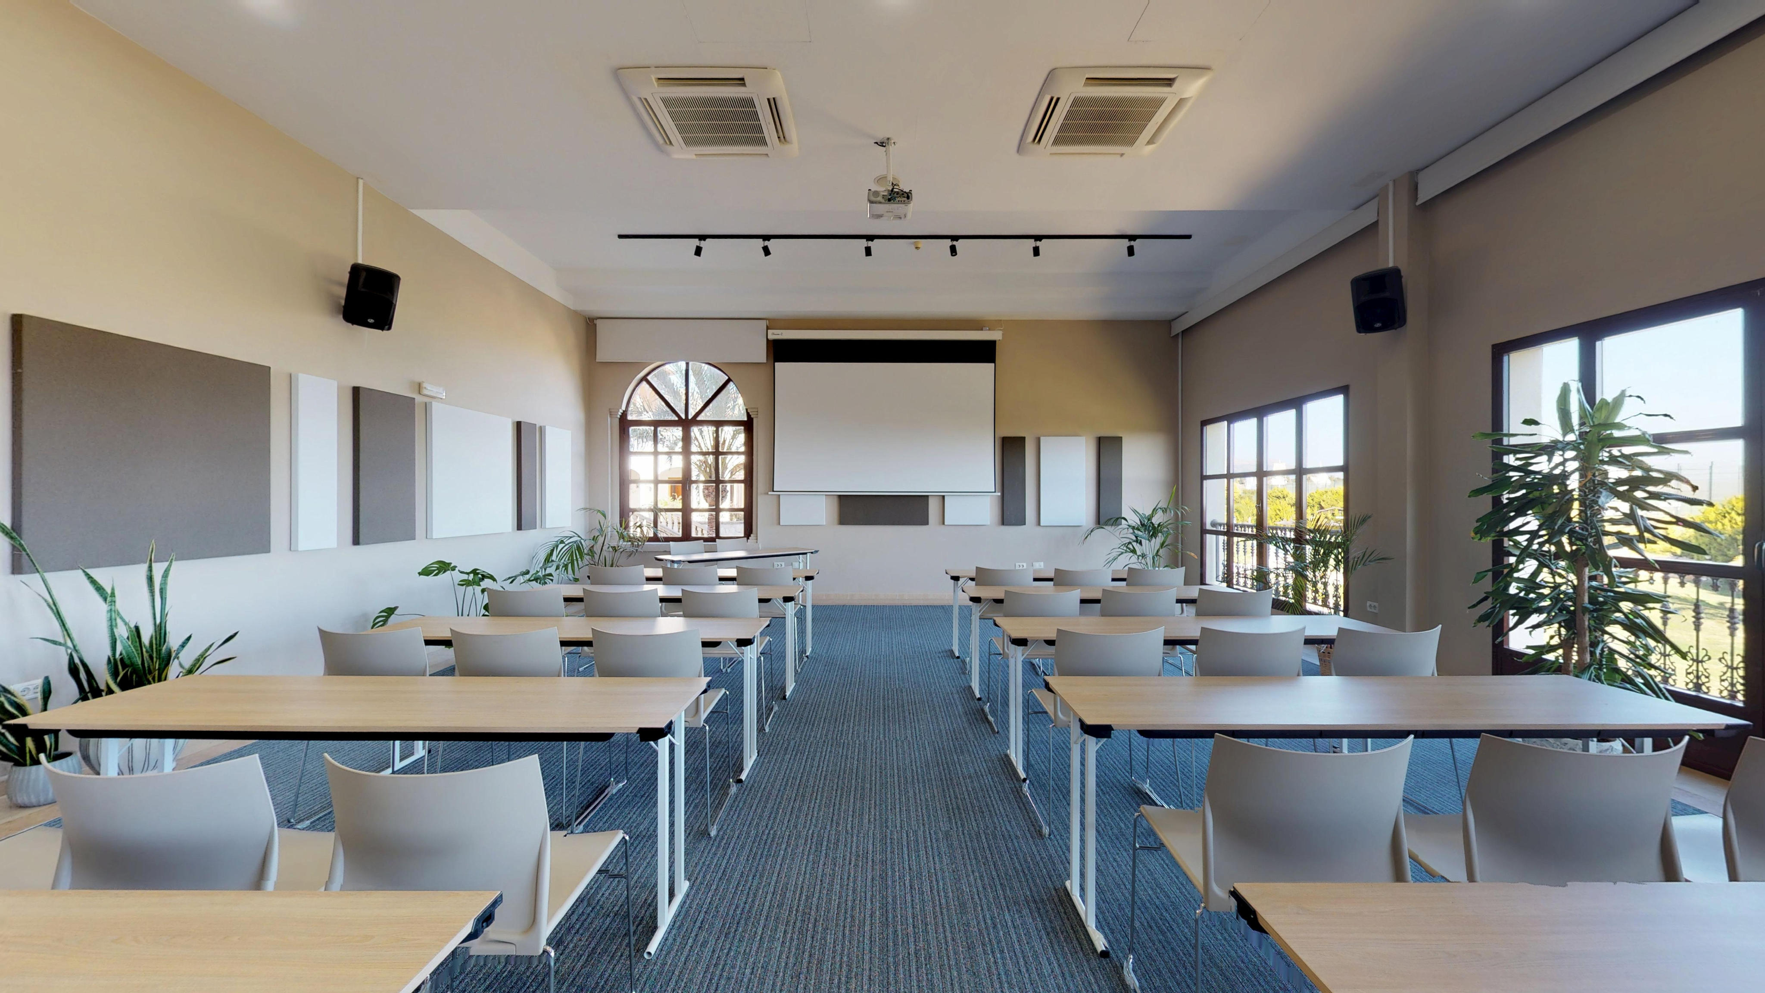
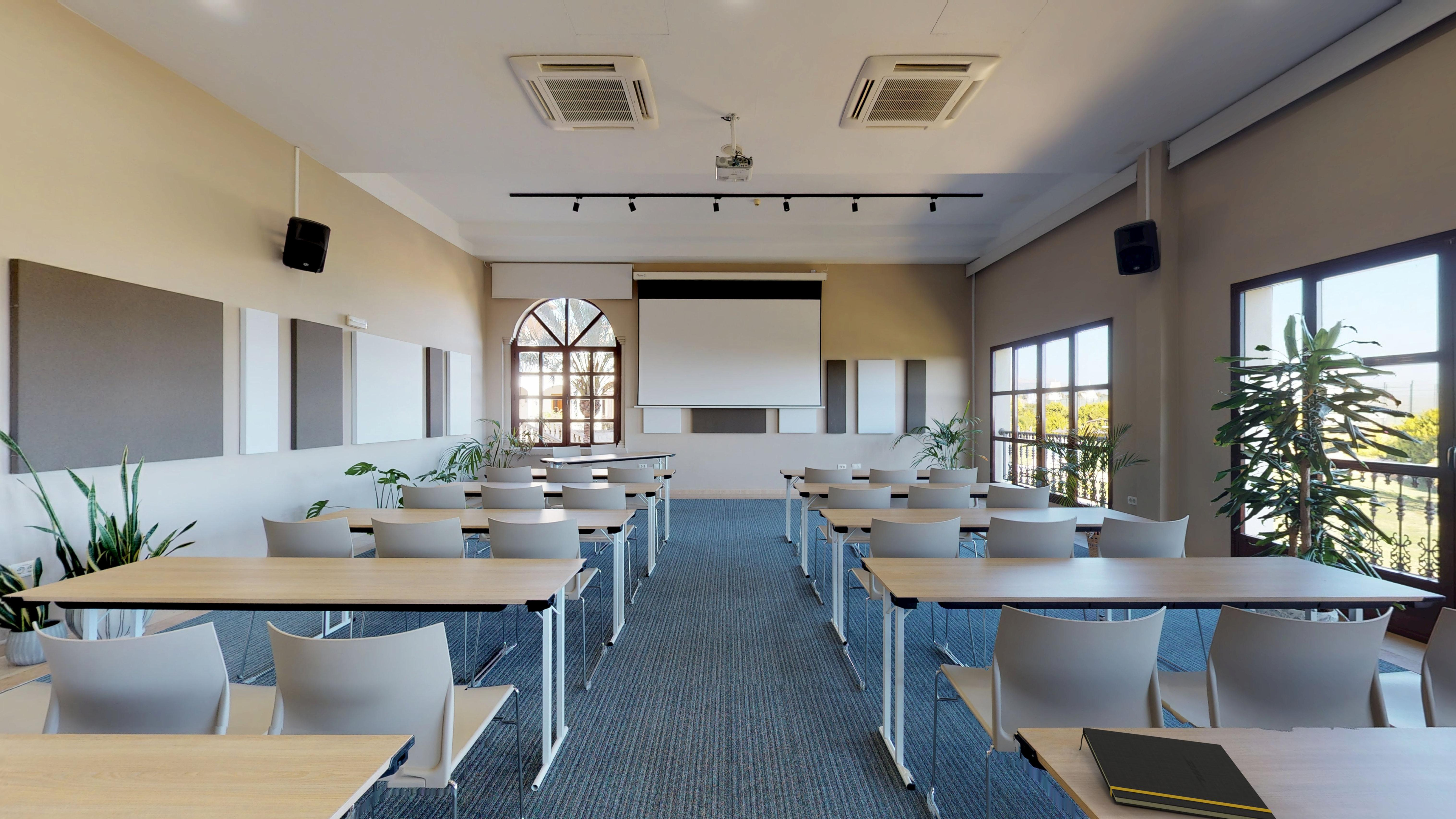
+ notepad [1079,727,1276,819]
